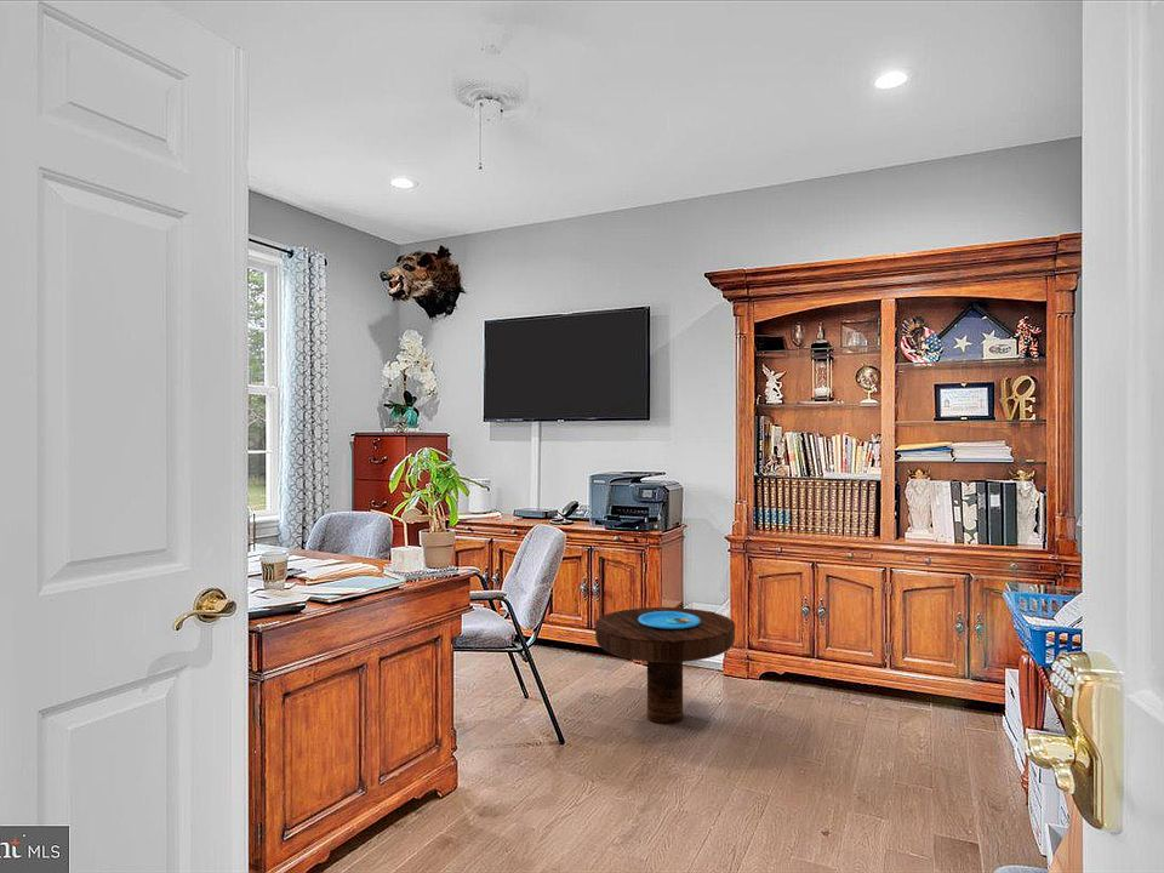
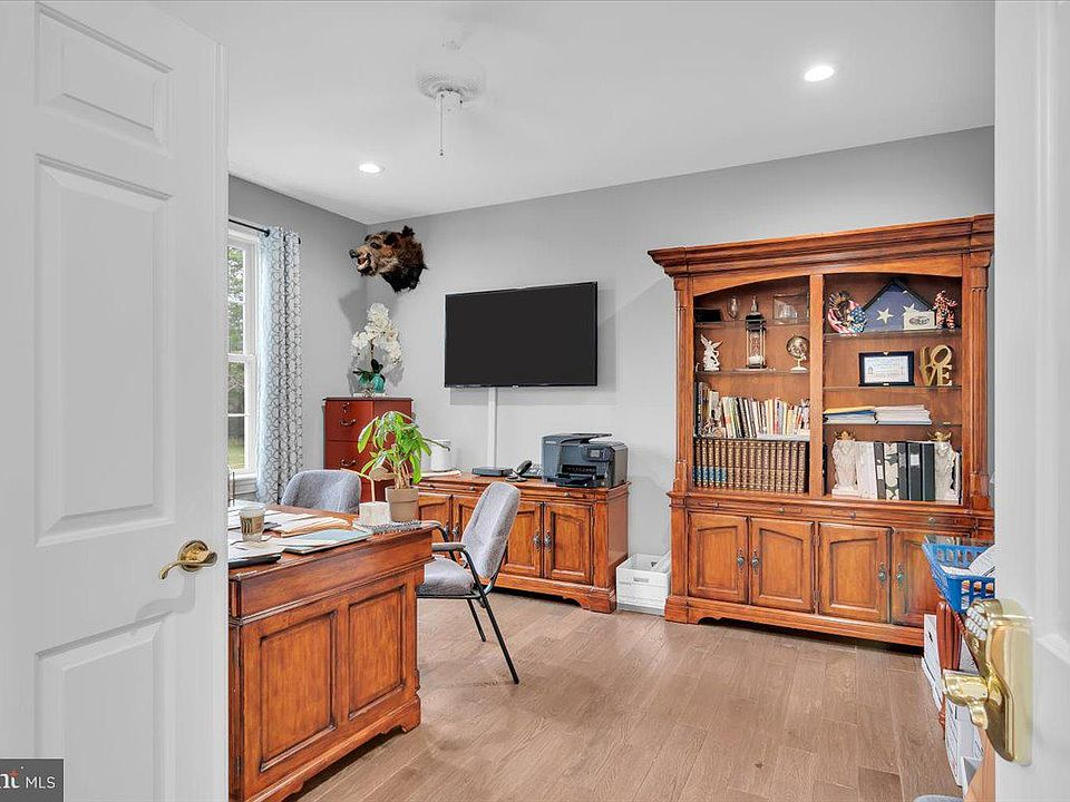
- side table [594,606,736,725]
